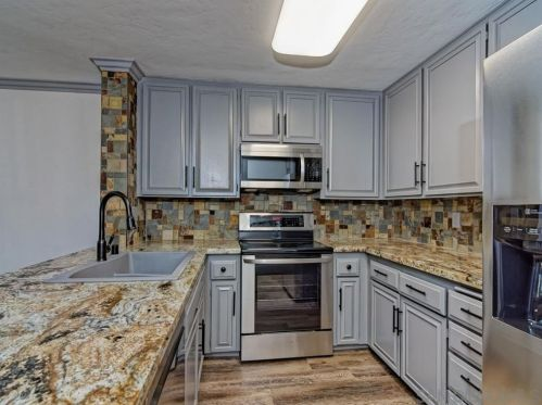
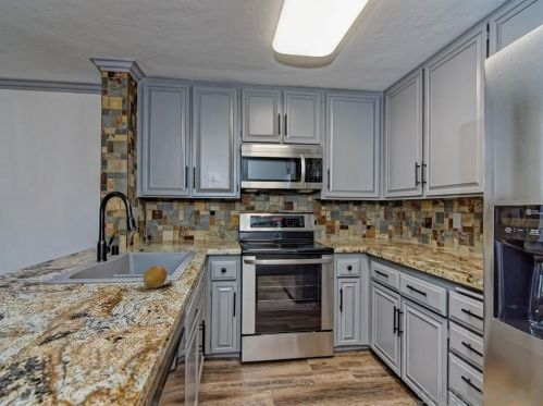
+ fruit [143,264,168,290]
